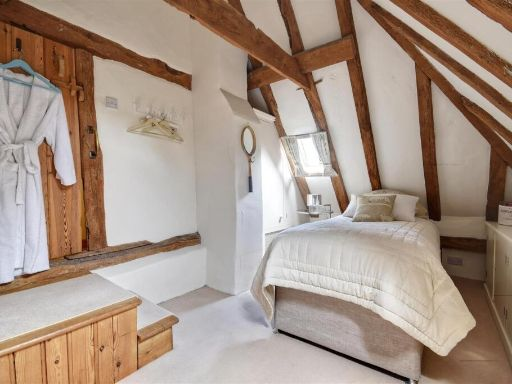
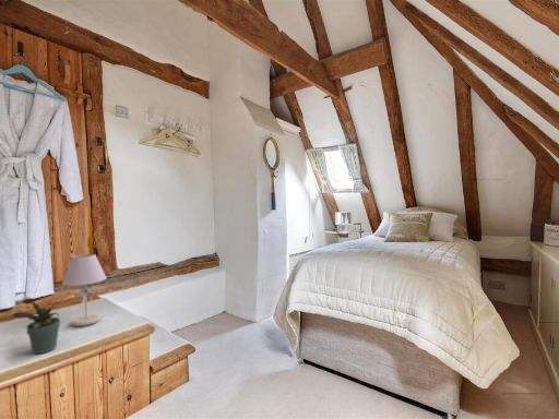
+ table lamp [61,253,108,327]
+ potted plant [11,300,61,355]
